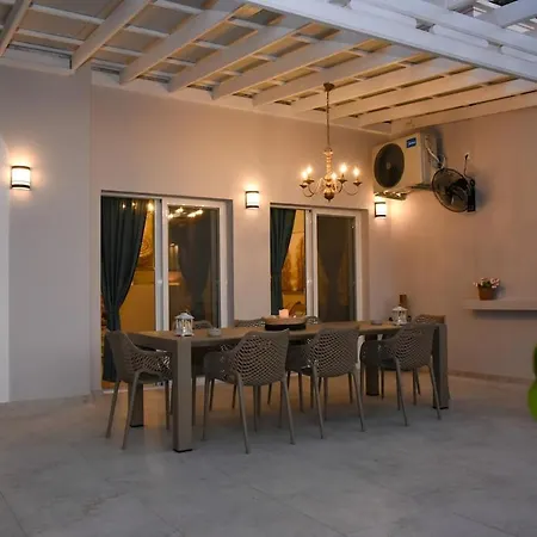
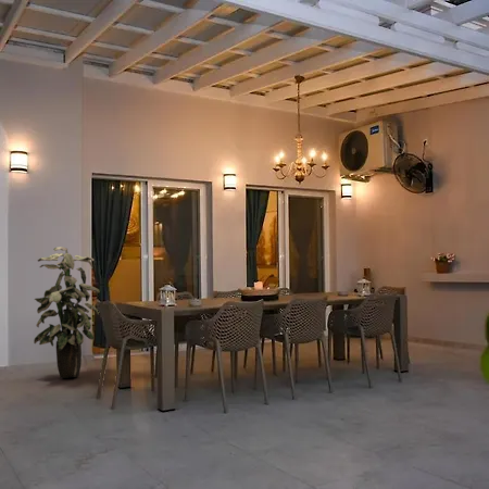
+ indoor plant [33,246,101,379]
